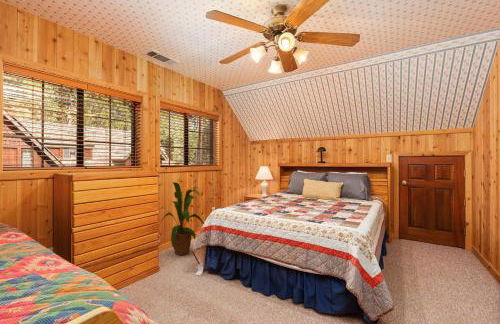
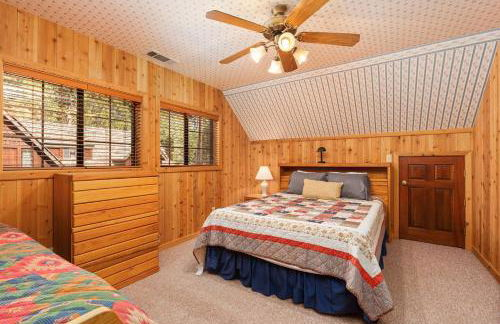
- house plant [158,181,205,256]
